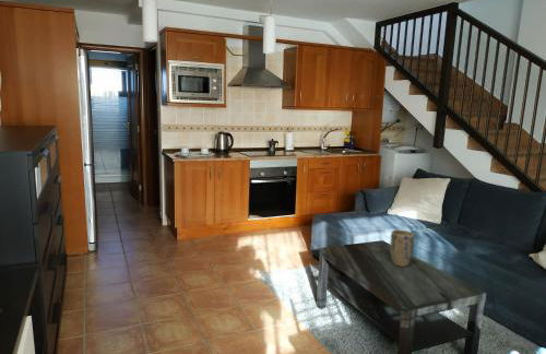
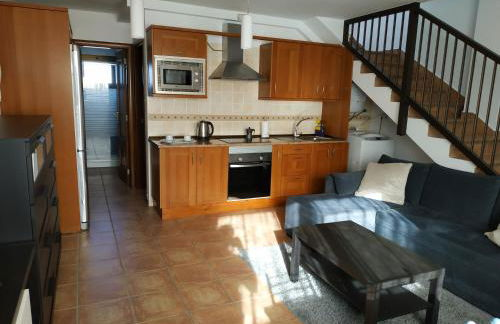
- plant pot [389,228,415,268]
